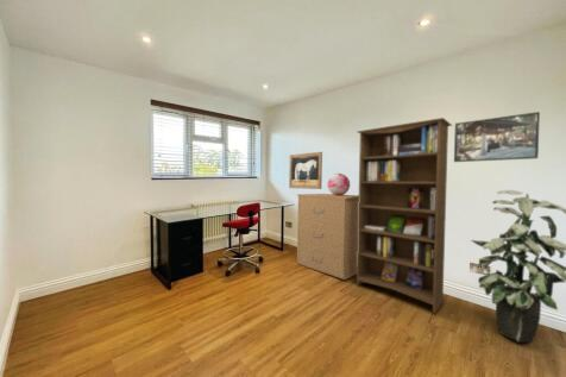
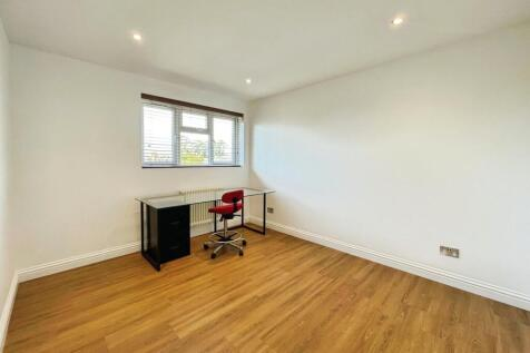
- bookcase [356,117,453,314]
- wall art [288,151,323,190]
- filing cabinet [296,193,359,281]
- indoor plant [470,189,566,344]
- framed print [453,111,541,163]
- decorative globe [326,172,351,195]
